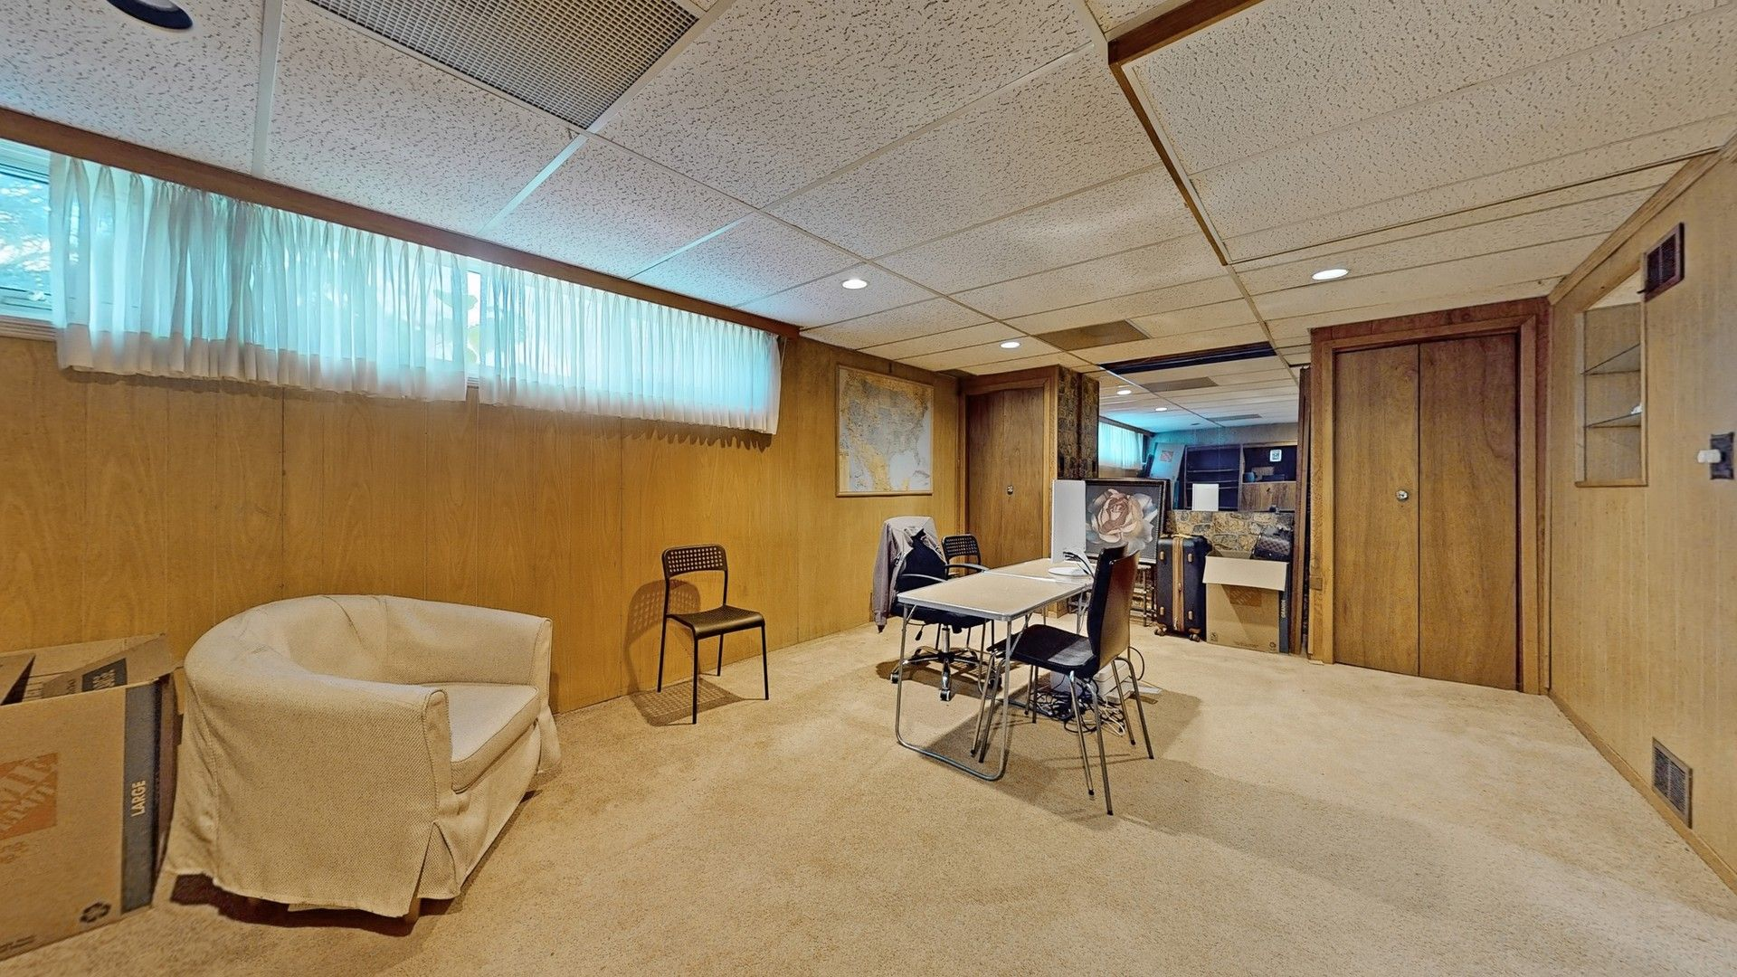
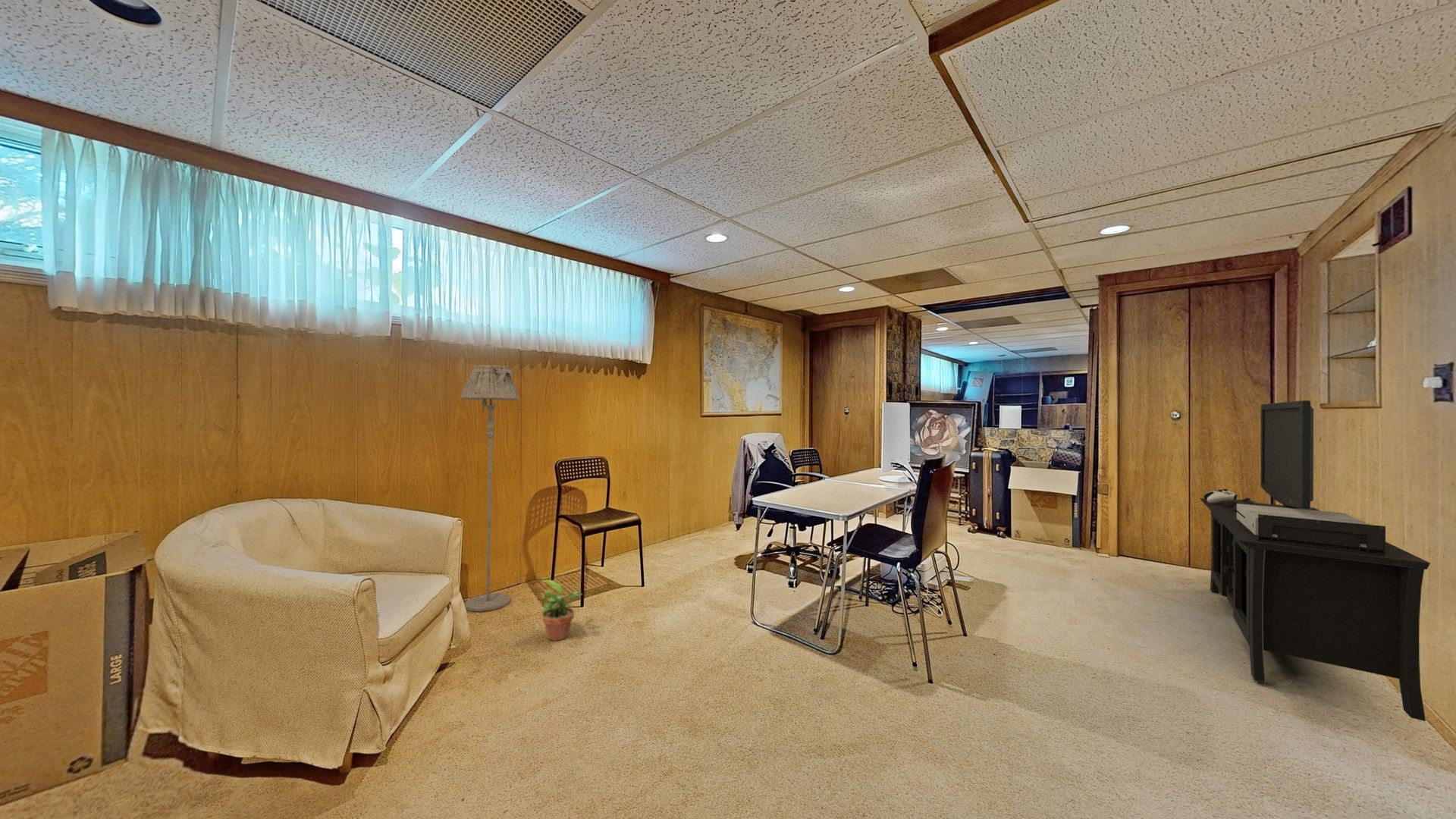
+ floor lamp [460,364,520,612]
+ potted plant [539,579,583,642]
+ media console [1199,400,1431,722]
